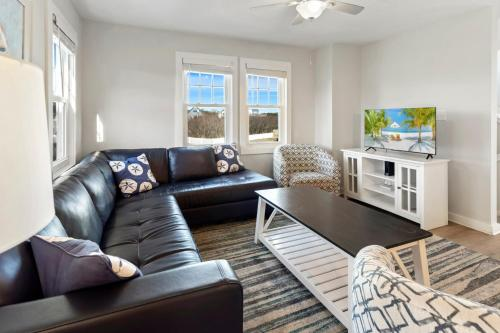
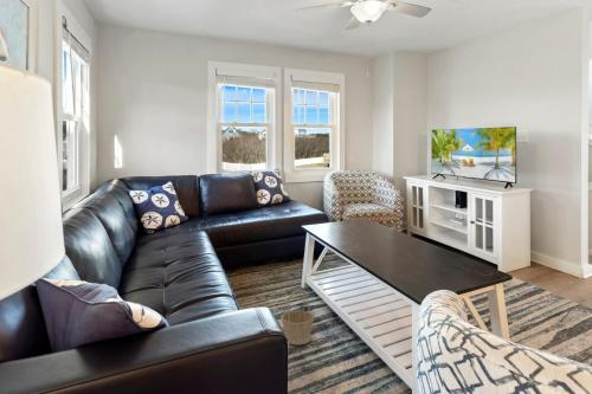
+ basket [279,289,316,345]
